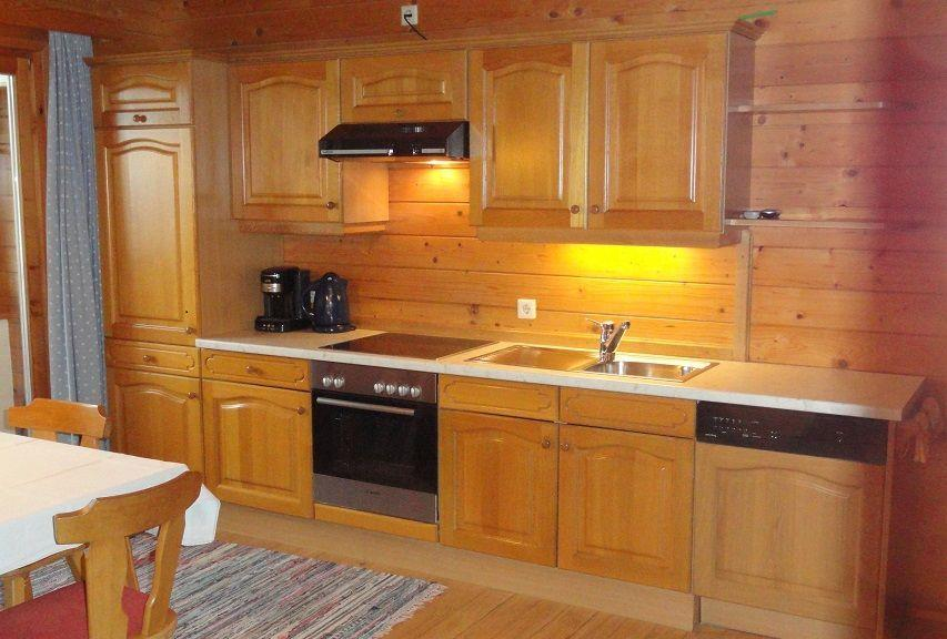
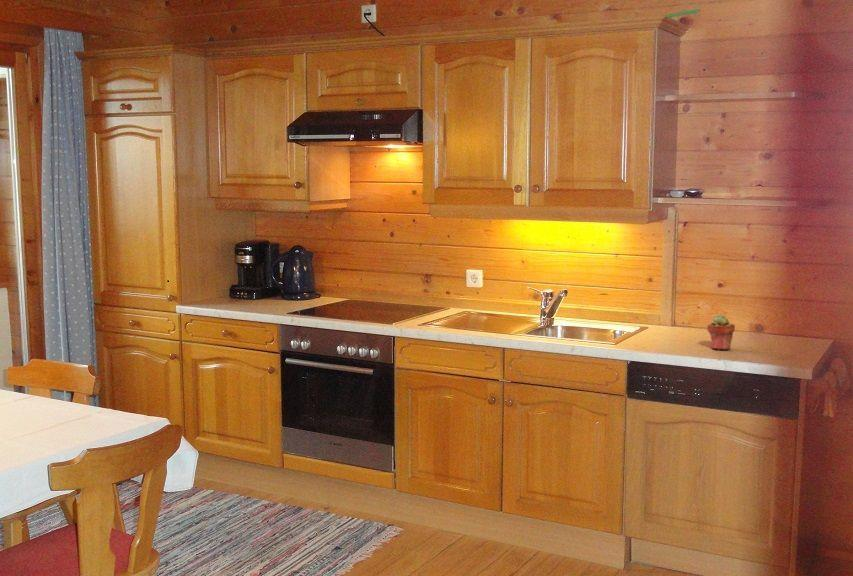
+ potted succulent [707,314,736,351]
